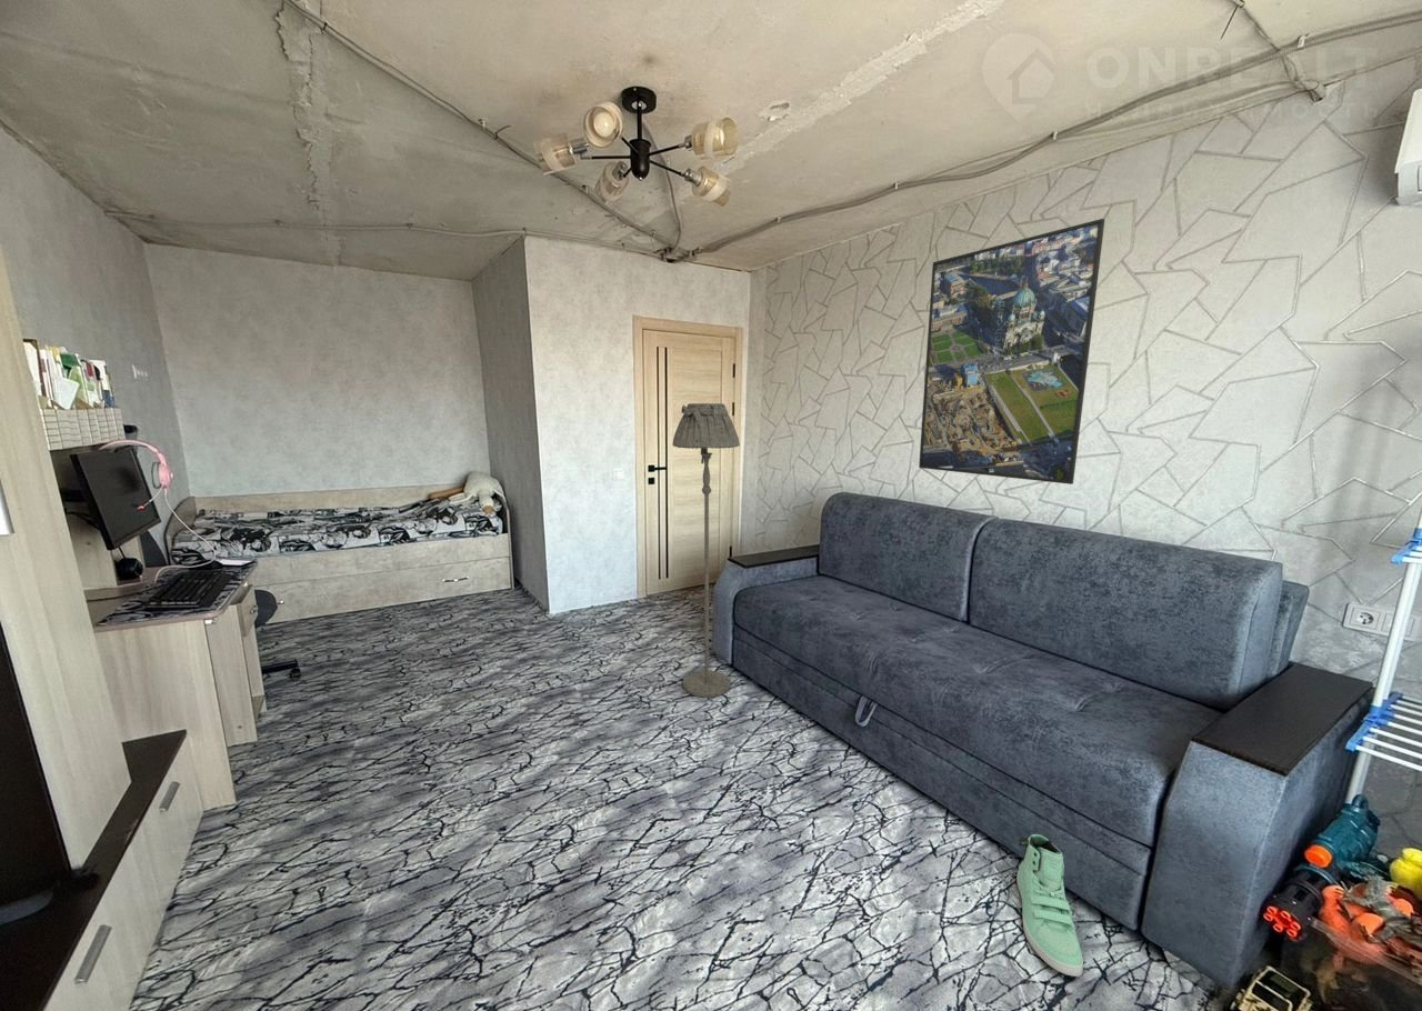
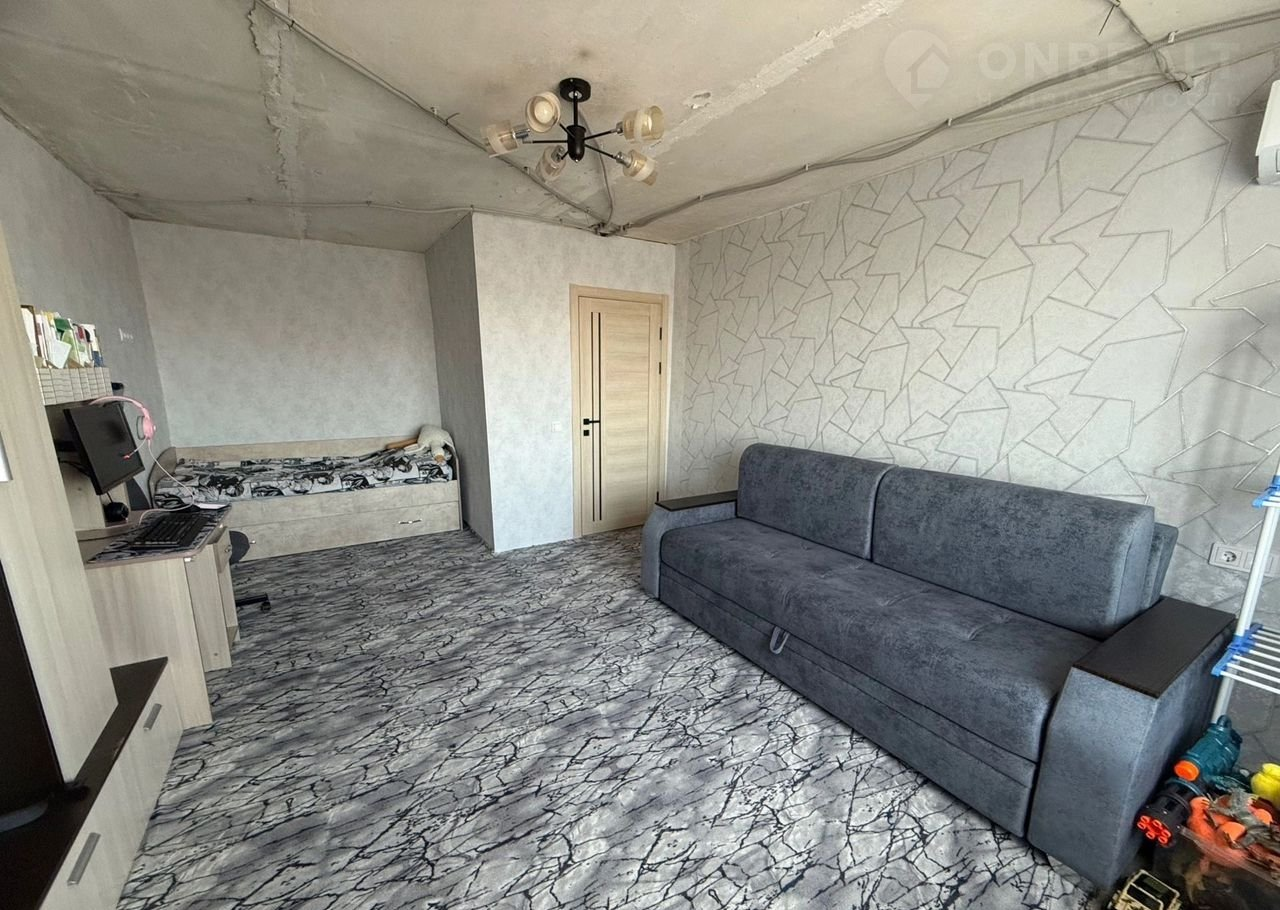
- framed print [918,218,1105,486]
- sneaker [1015,833,1084,978]
- floor lamp [671,402,741,698]
